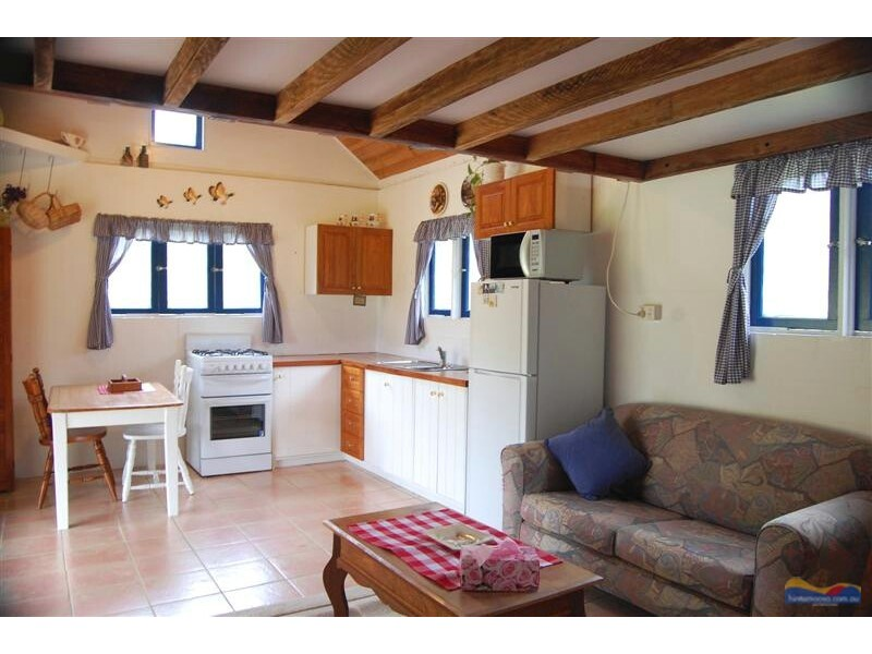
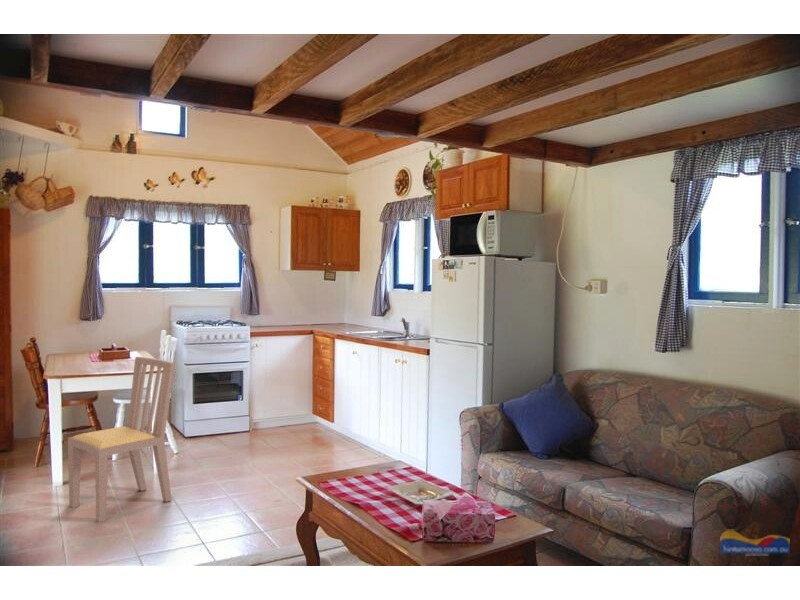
+ dining chair [67,356,176,523]
